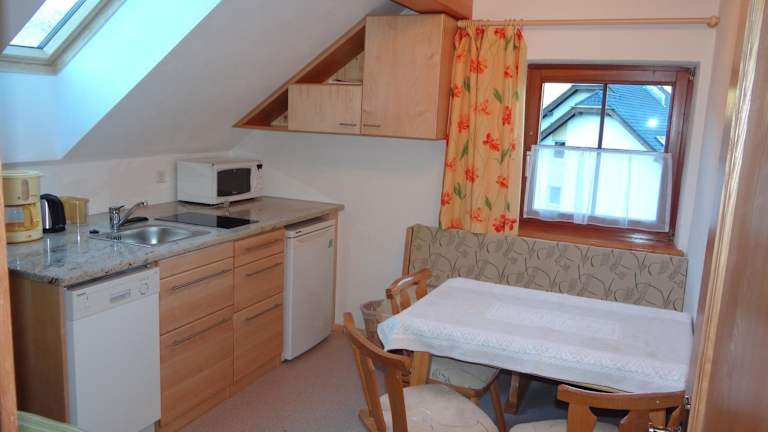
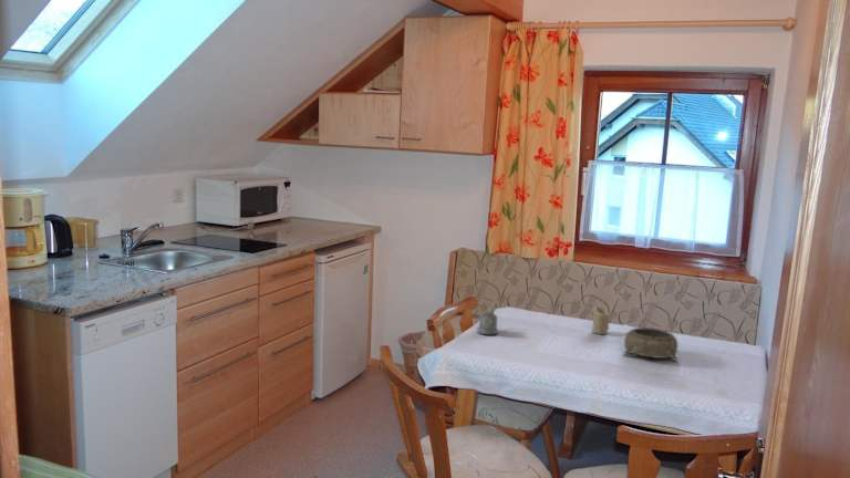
+ candle [591,305,611,335]
+ decorative bowl [623,326,680,362]
+ tea glass holder [476,306,499,335]
